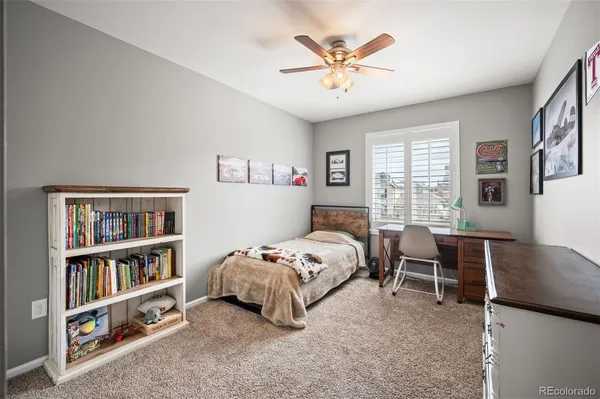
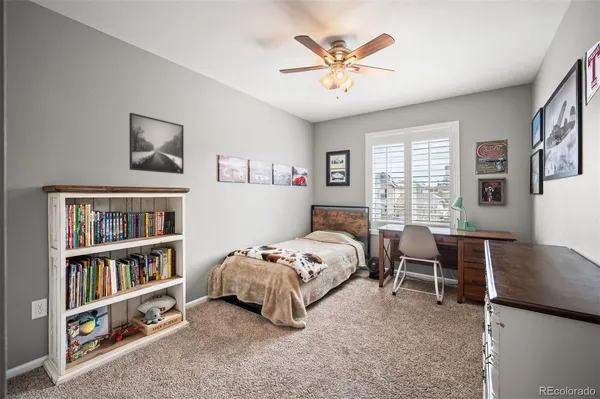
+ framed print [128,112,185,175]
